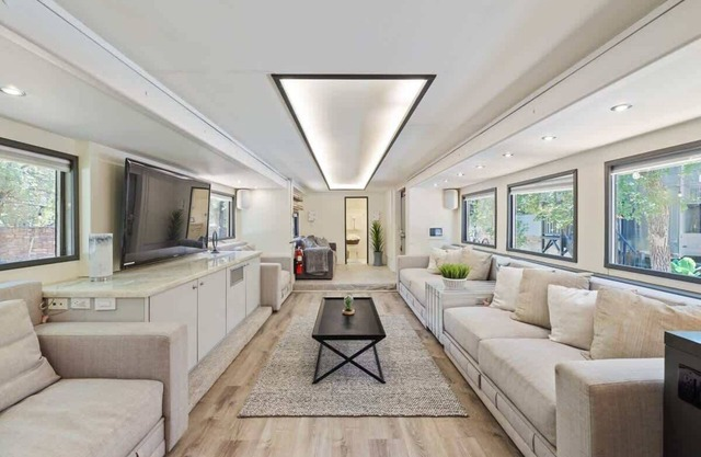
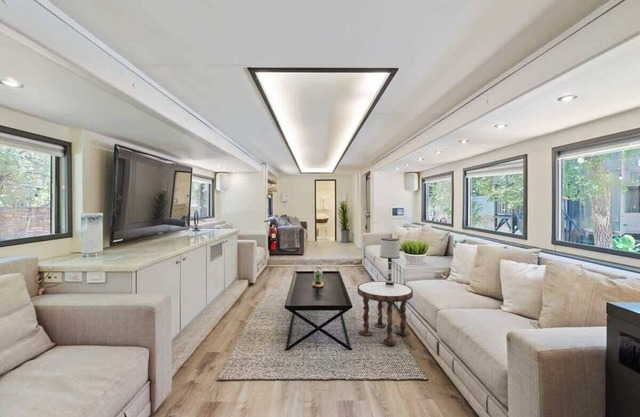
+ table lamp [379,237,401,287]
+ side table [356,280,414,346]
